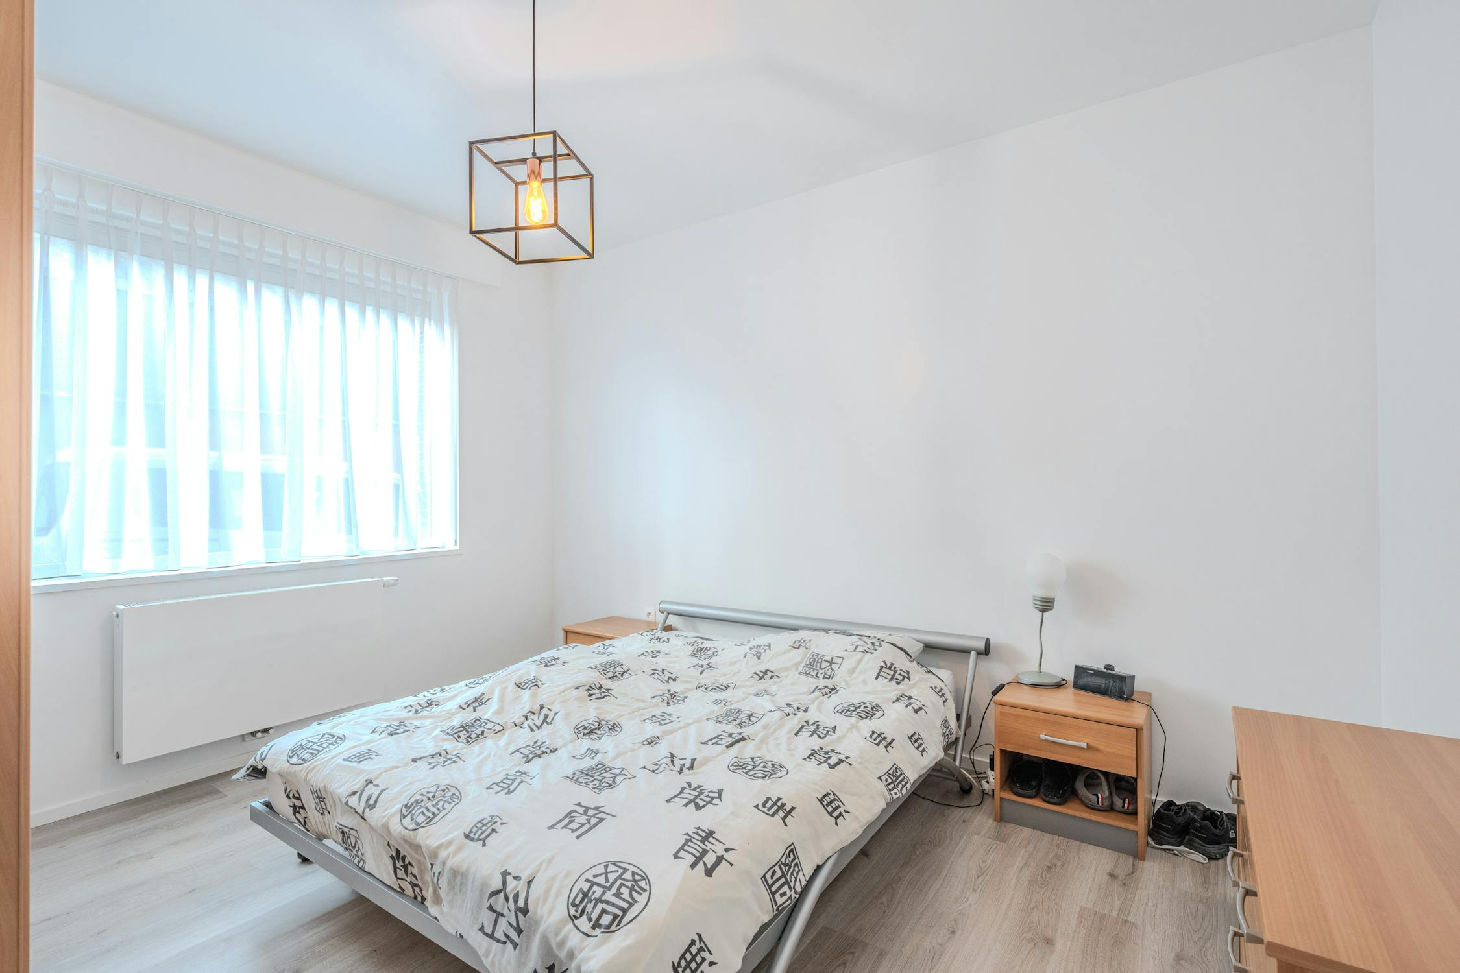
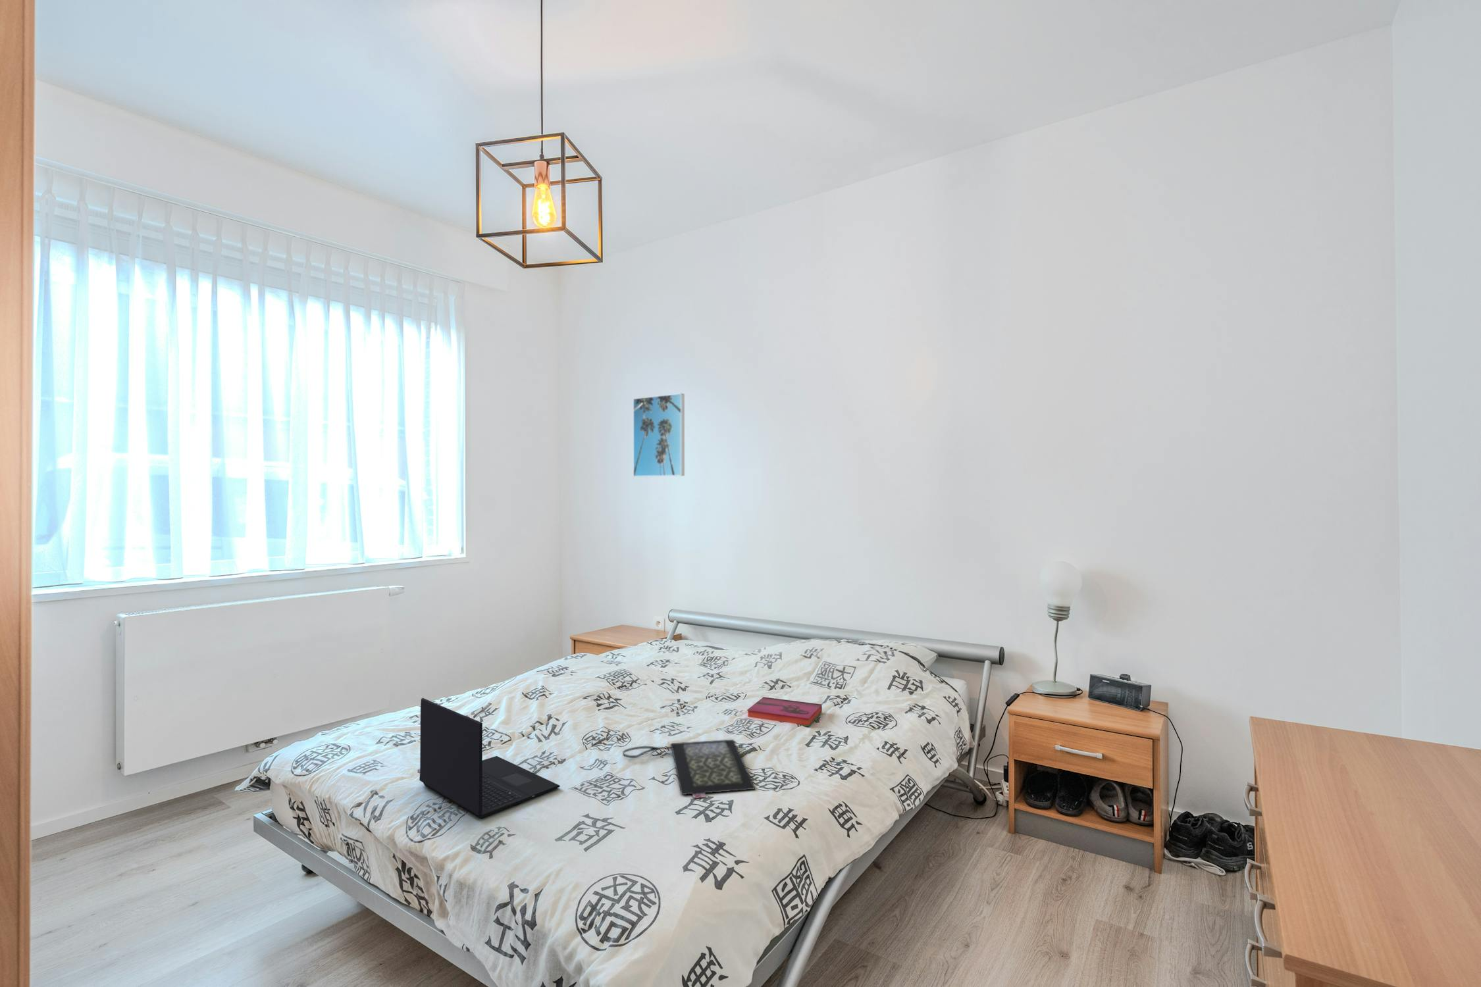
+ clutch bag [621,739,756,799]
+ laptop [419,697,561,820]
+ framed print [633,393,685,478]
+ hardback book [746,696,823,727]
